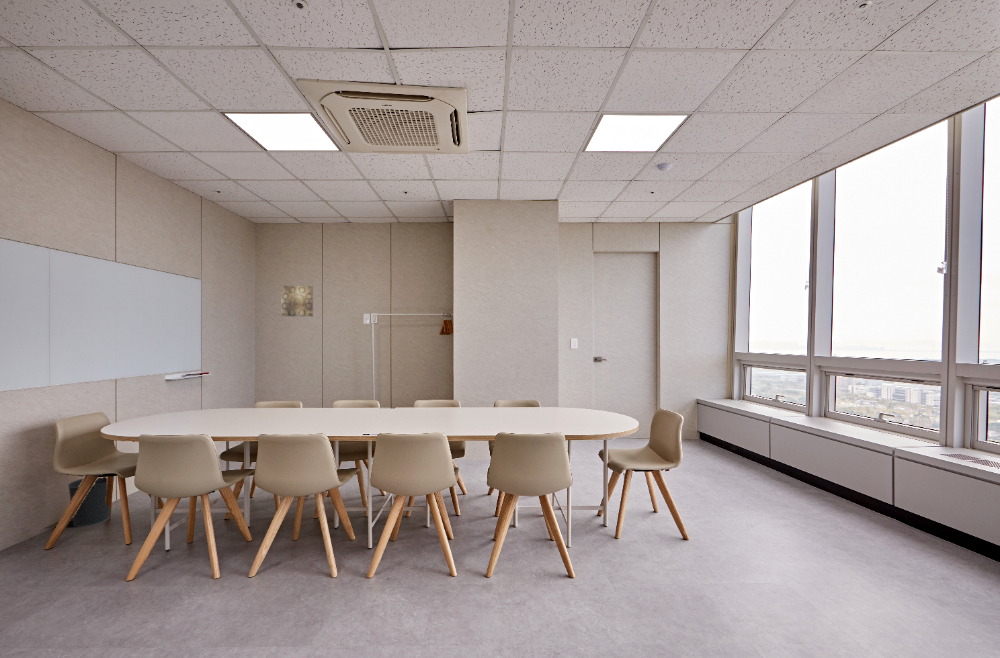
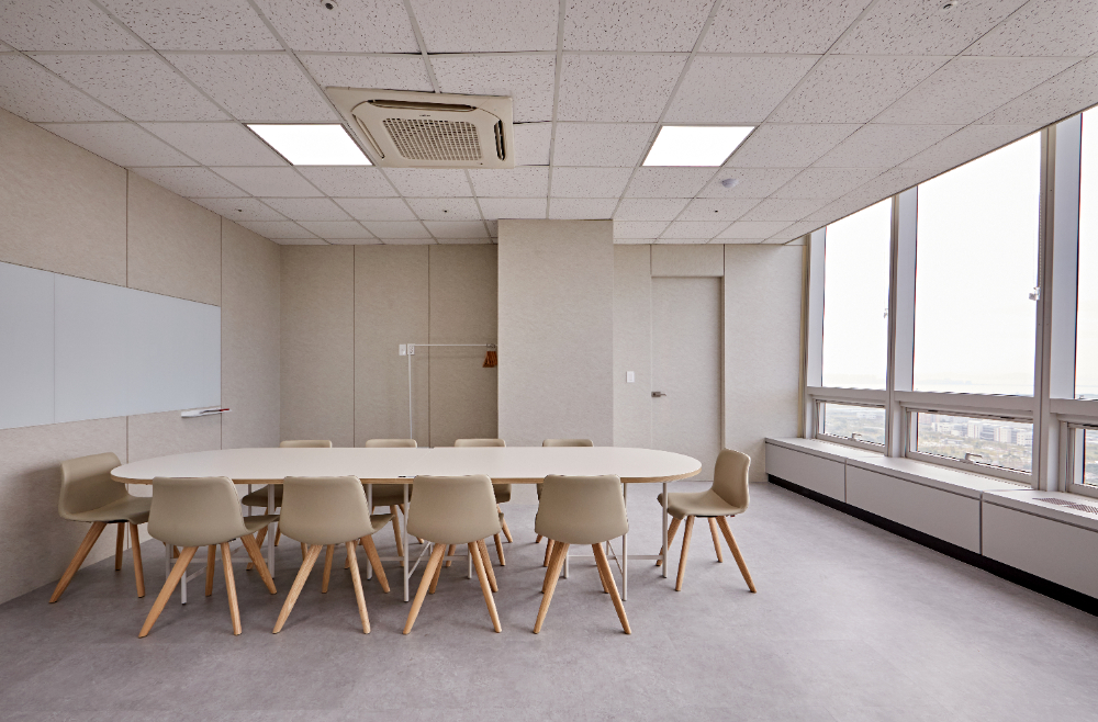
- wastebasket [67,476,115,528]
- wall art [281,285,314,317]
